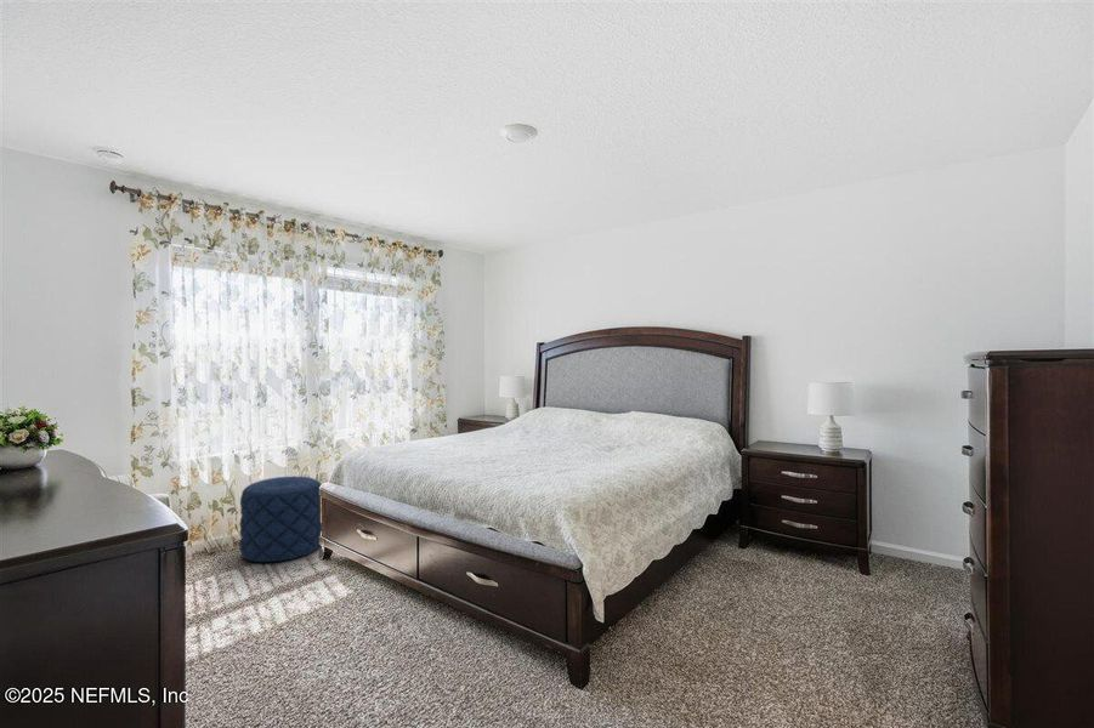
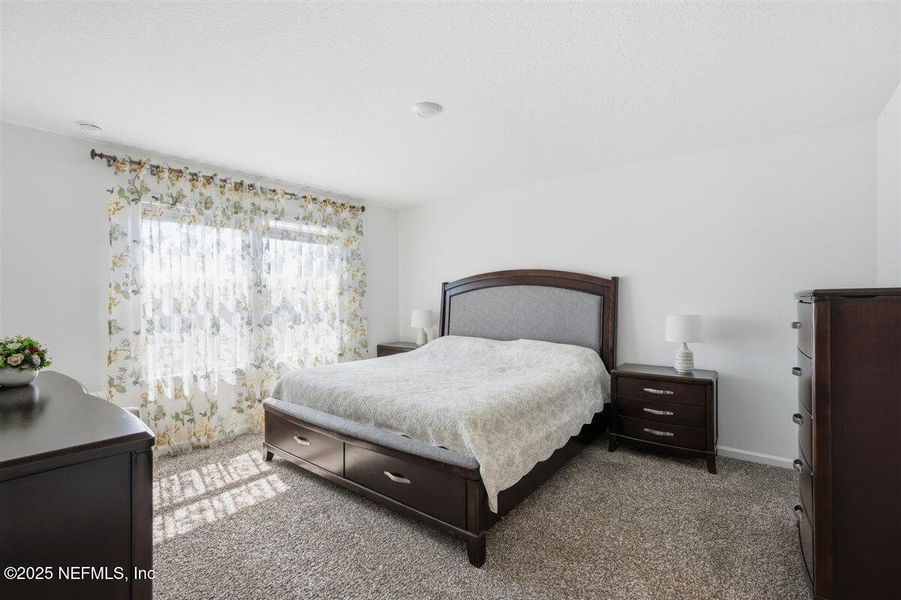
- pouf [238,476,323,563]
